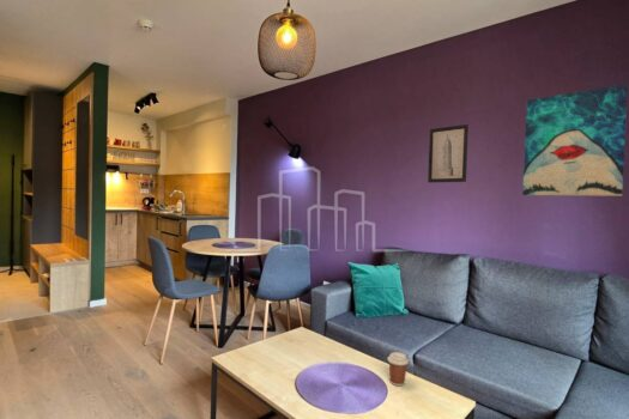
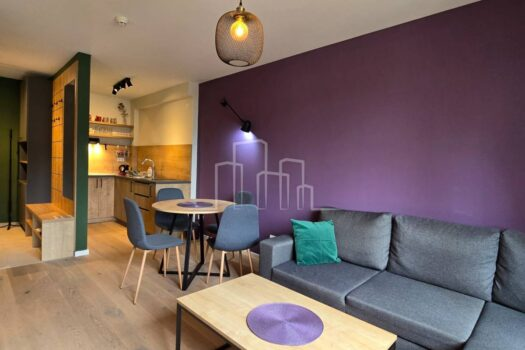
- wall art [521,83,629,198]
- wall art [427,123,470,183]
- coffee cup [387,351,410,387]
